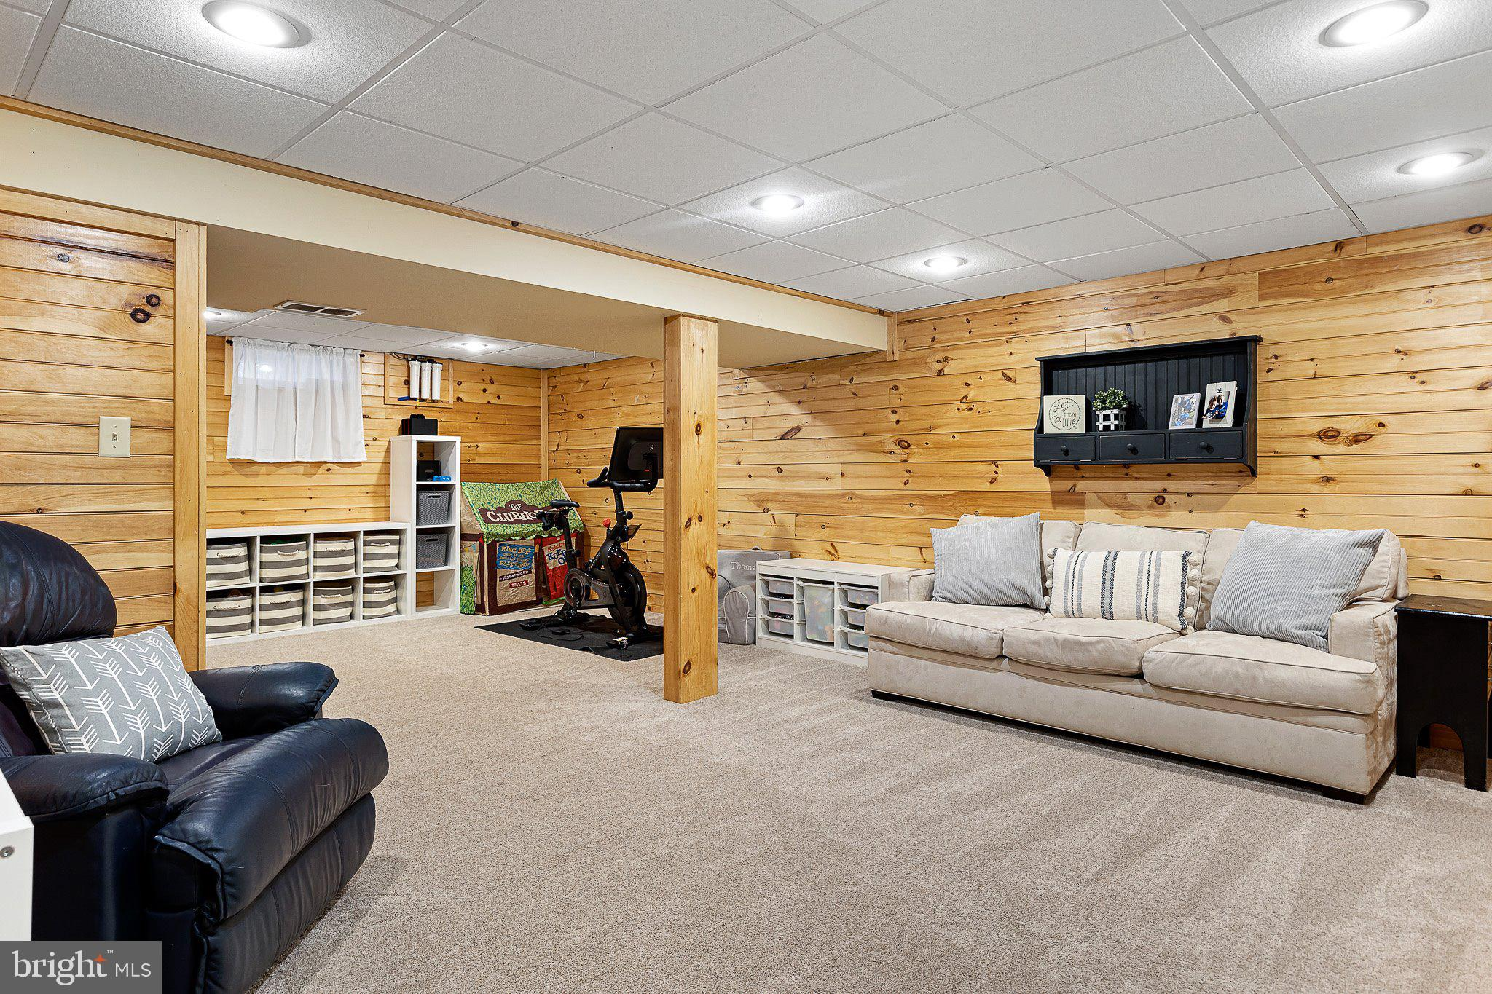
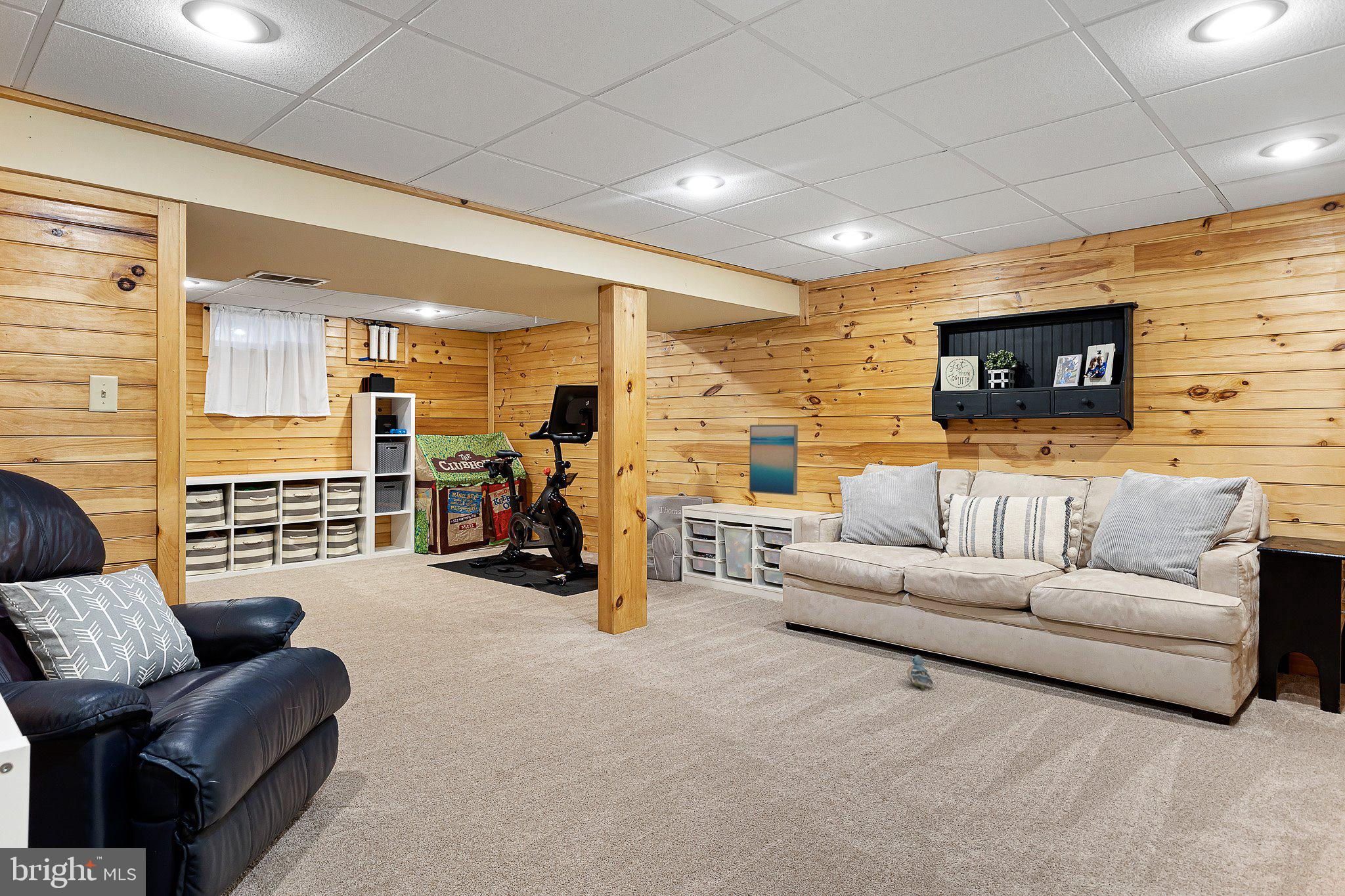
+ wall art [749,424,799,496]
+ plush toy [907,654,935,691]
